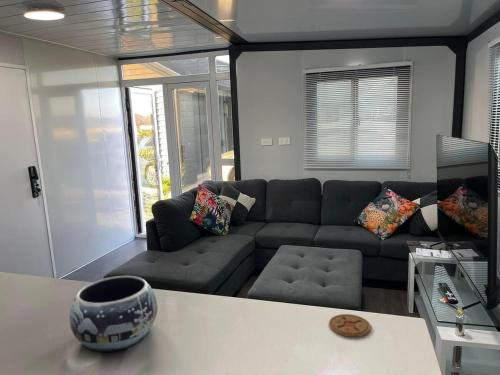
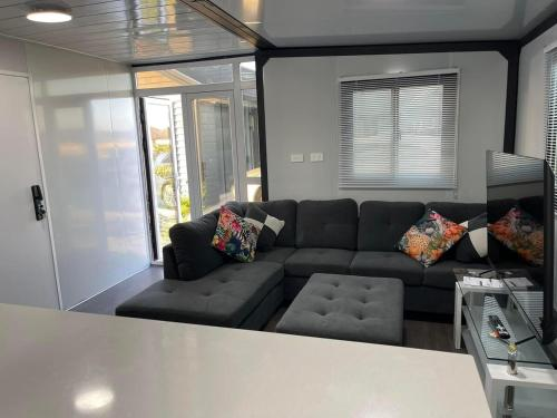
- decorative bowl [69,275,158,353]
- coaster [328,313,372,338]
